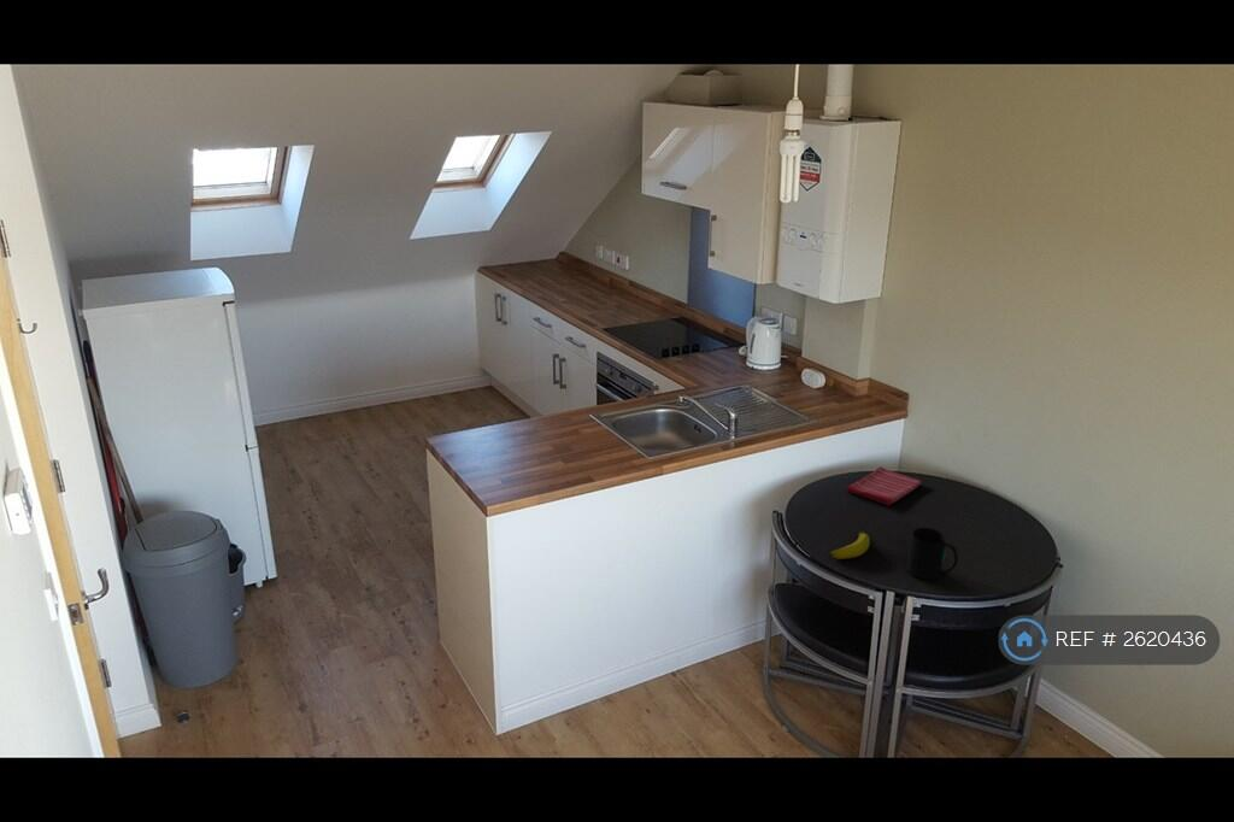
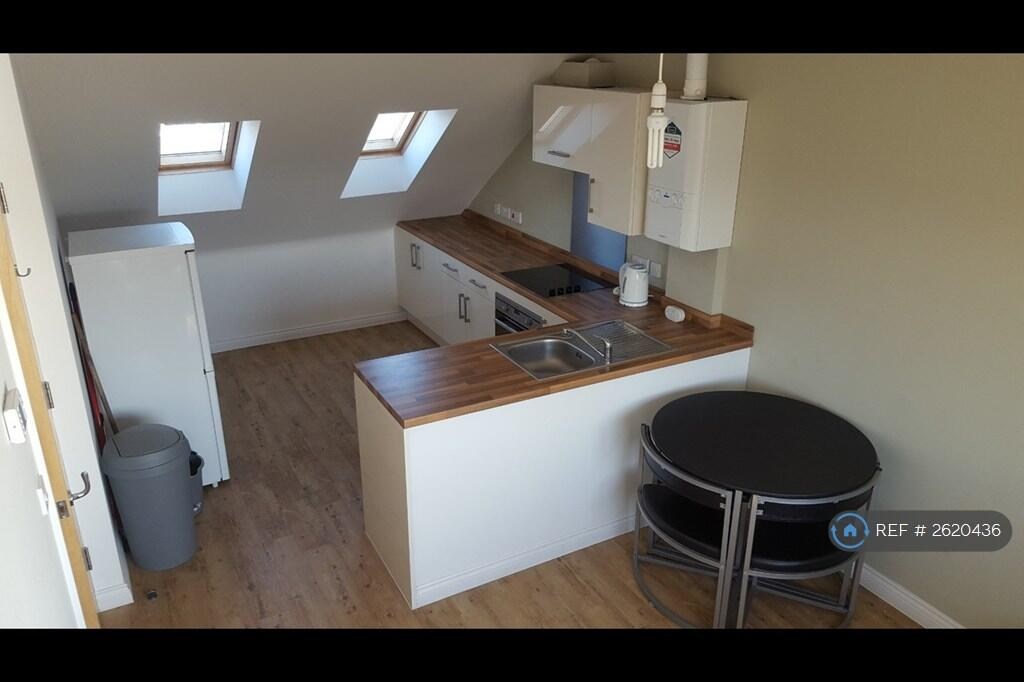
- mug [905,527,959,581]
- banana [828,530,871,560]
- dish towel [846,465,923,506]
